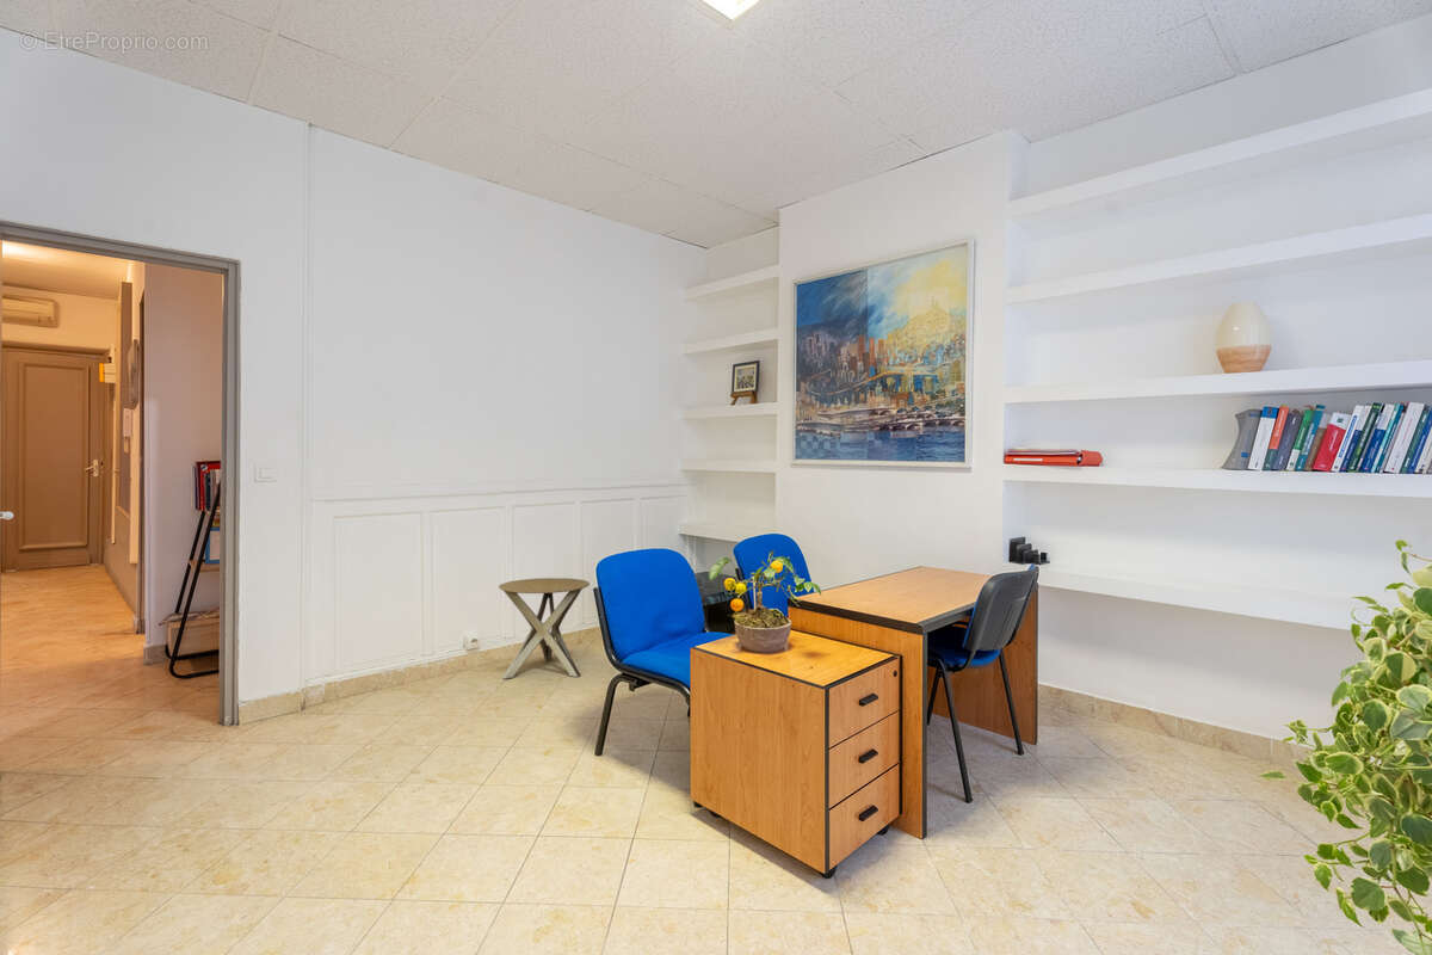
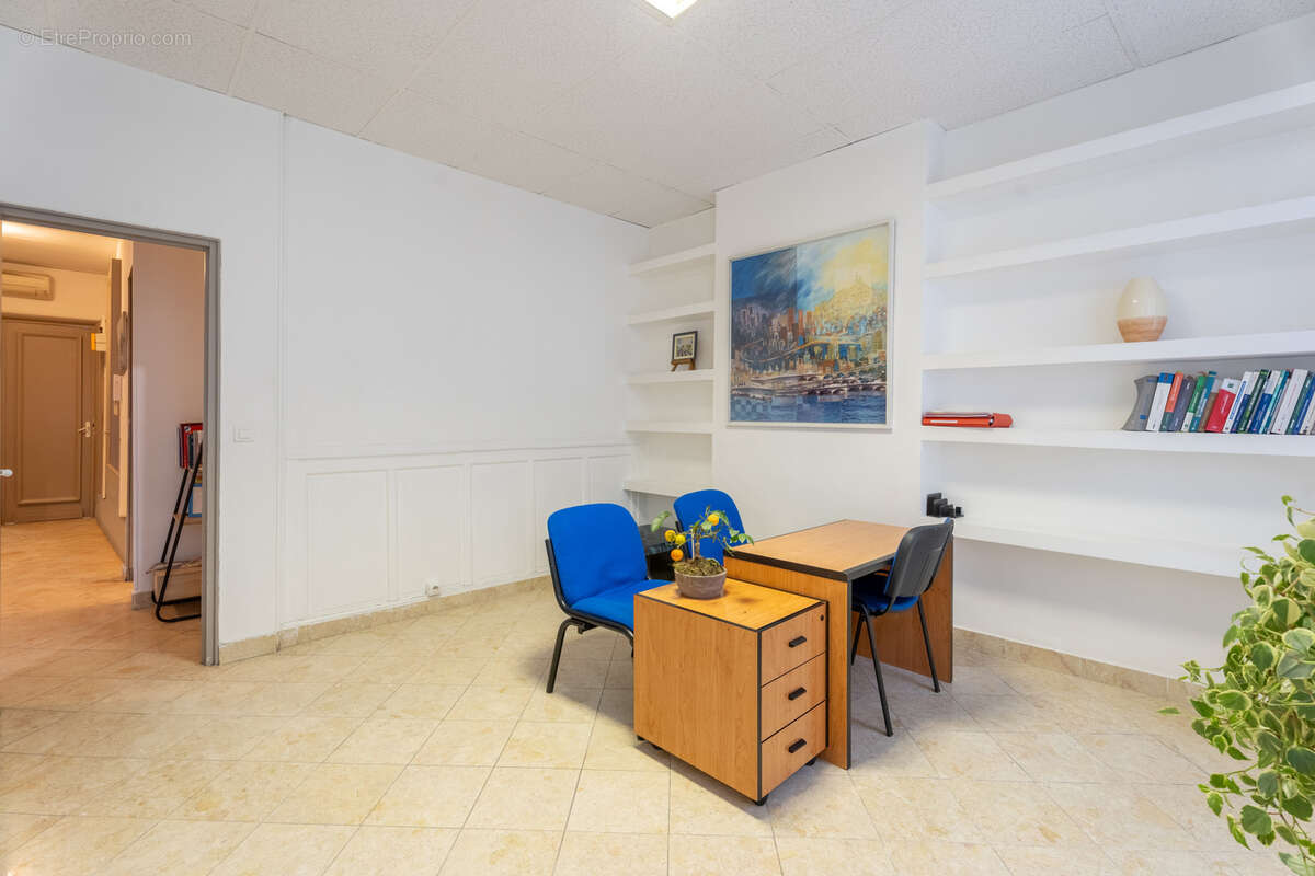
- side table [498,577,591,679]
